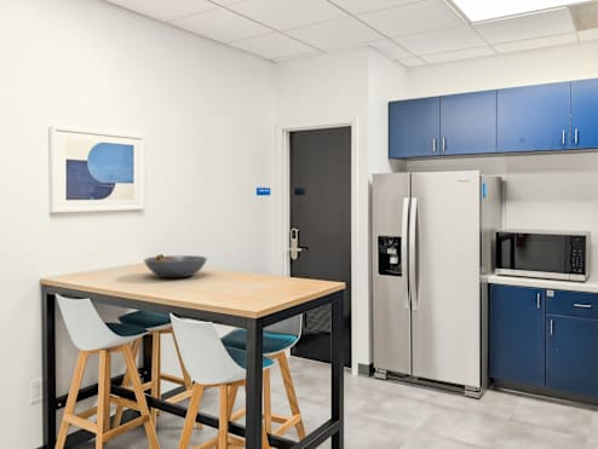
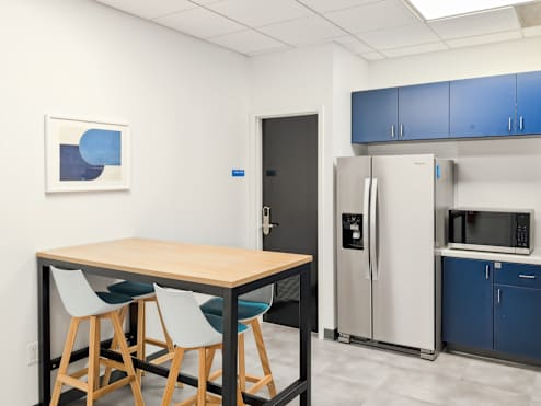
- fruit bowl [143,253,208,278]
